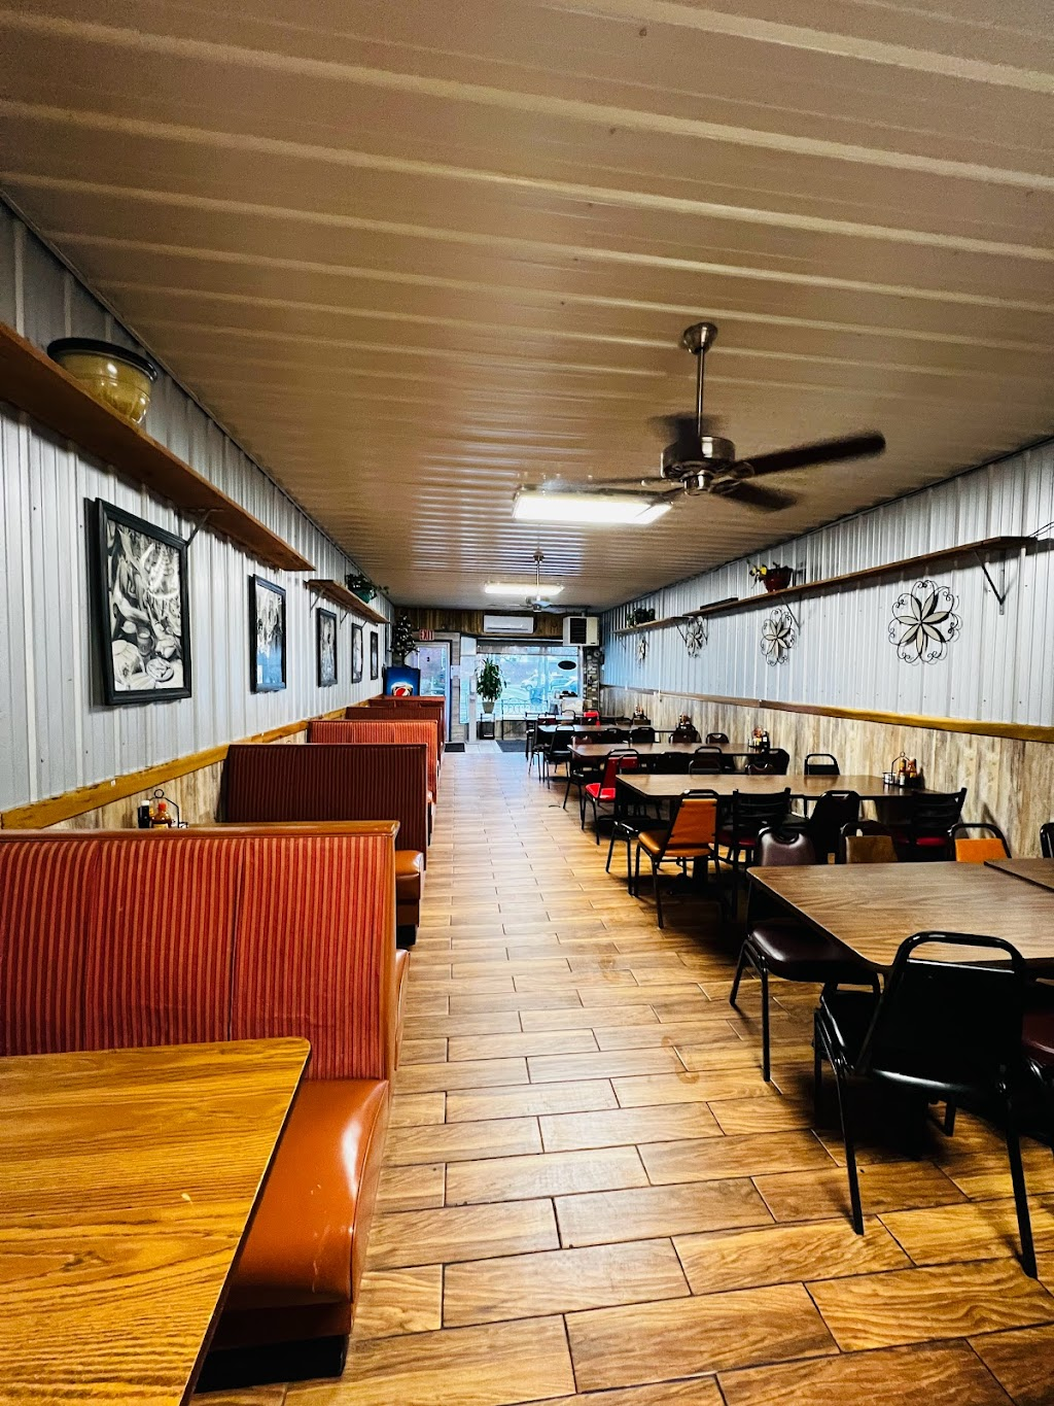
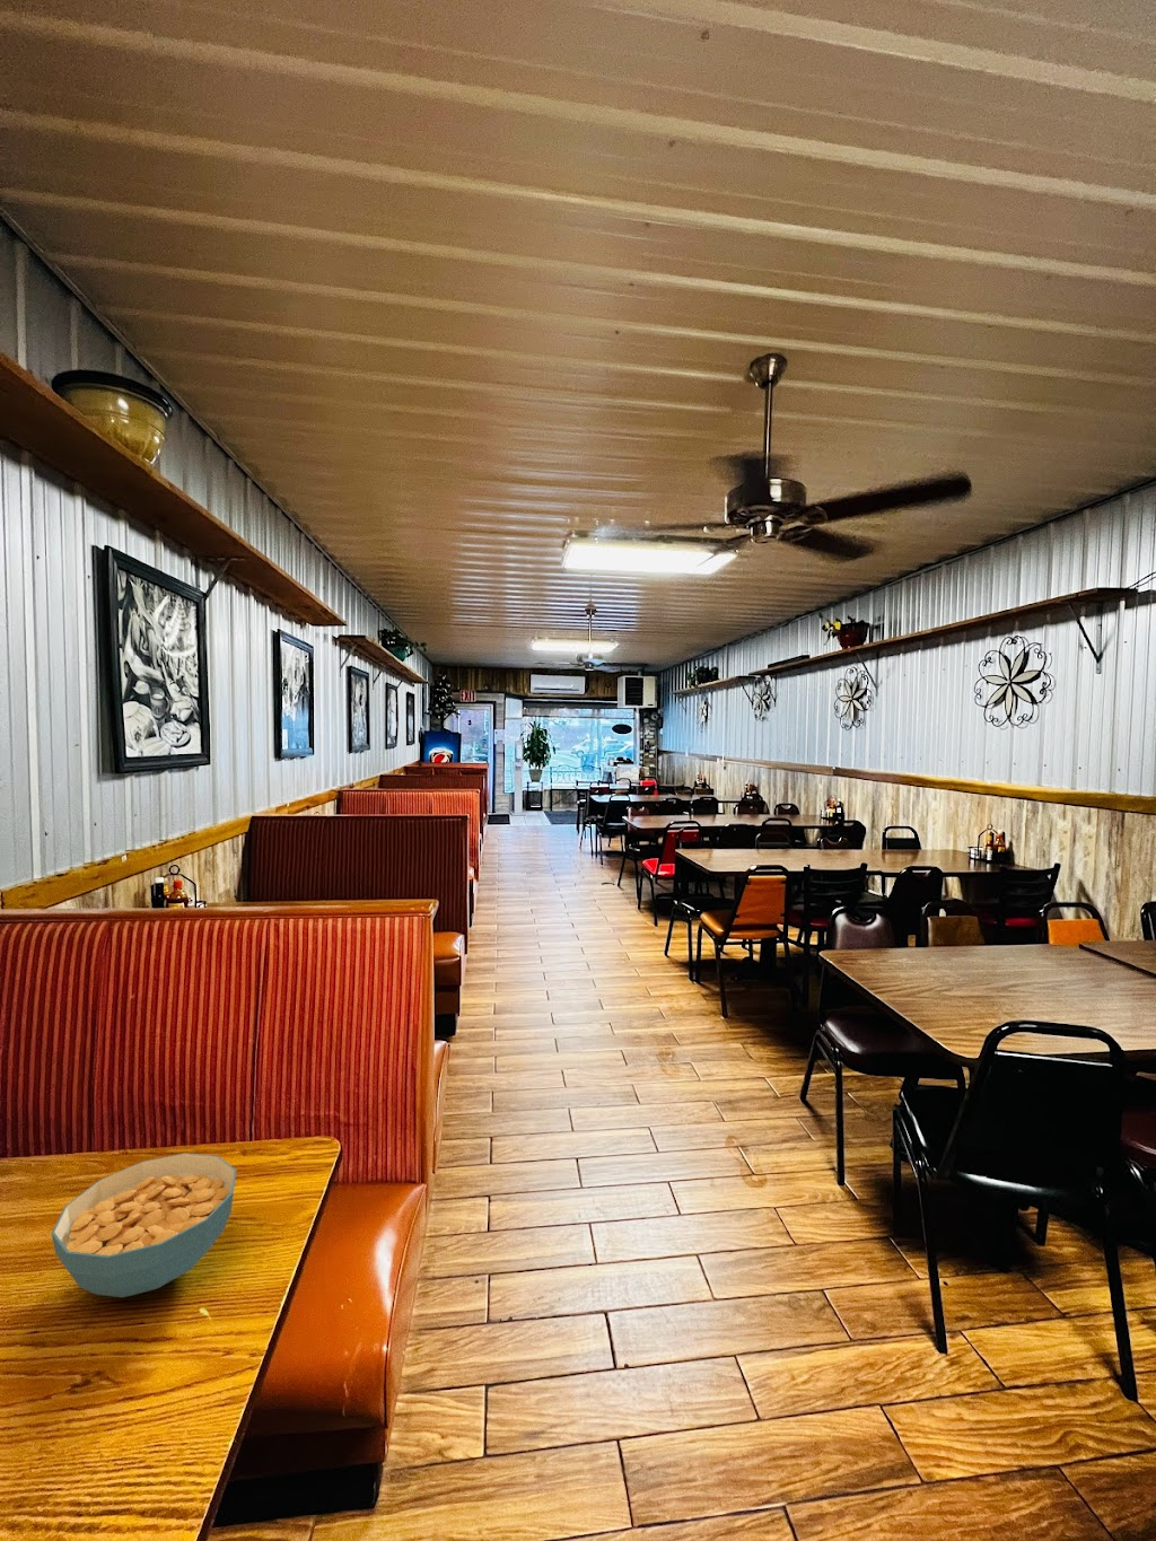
+ cereal bowl [51,1152,237,1298]
